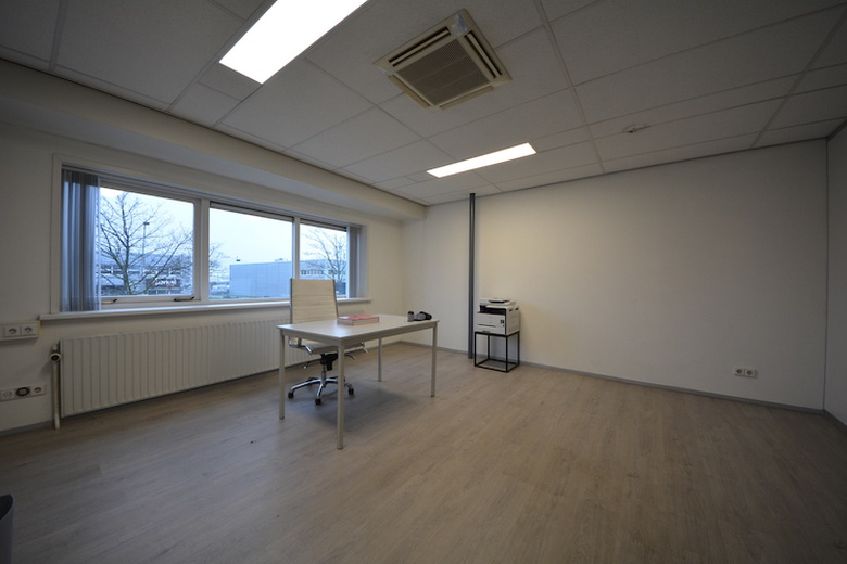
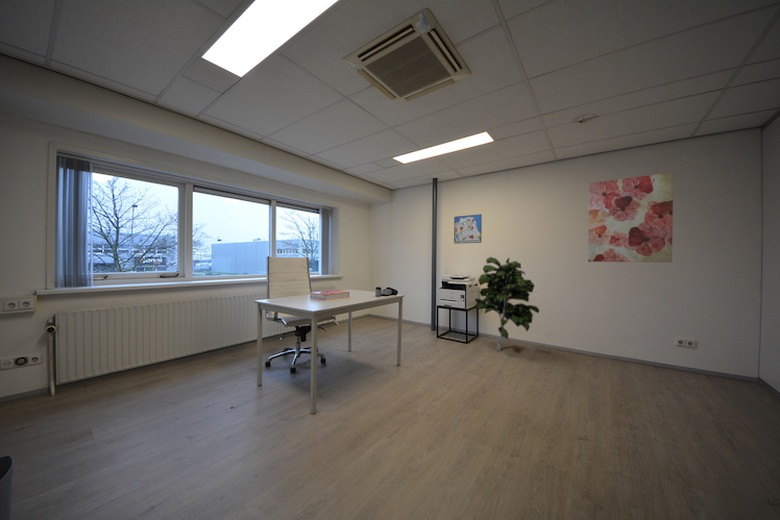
+ indoor plant [474,256,540,352]
+ wall art [587,171,674,263]
+ wall art [453,213,483,245]
